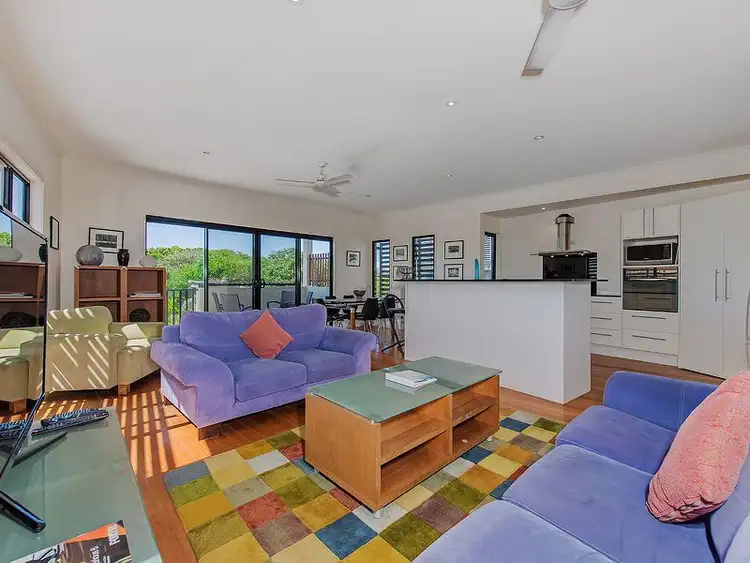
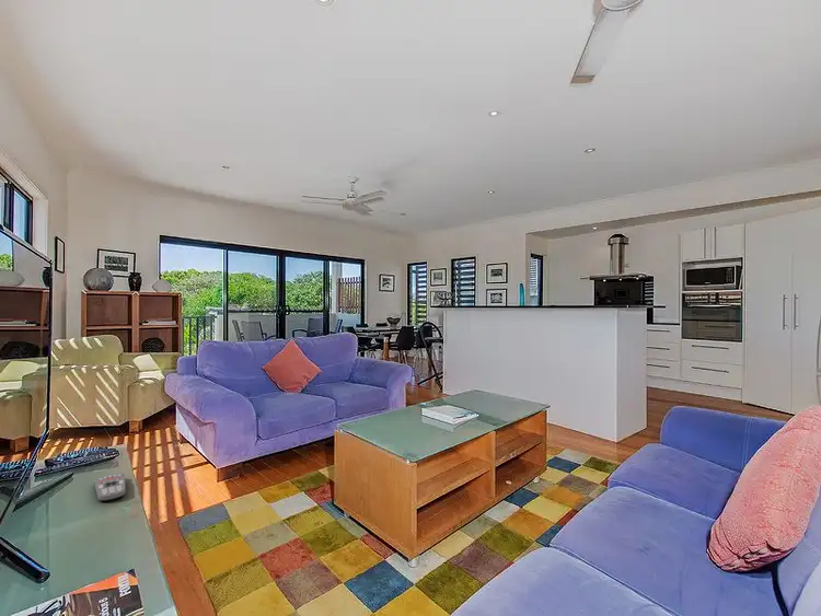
+ remote control [94,472,127,502]
